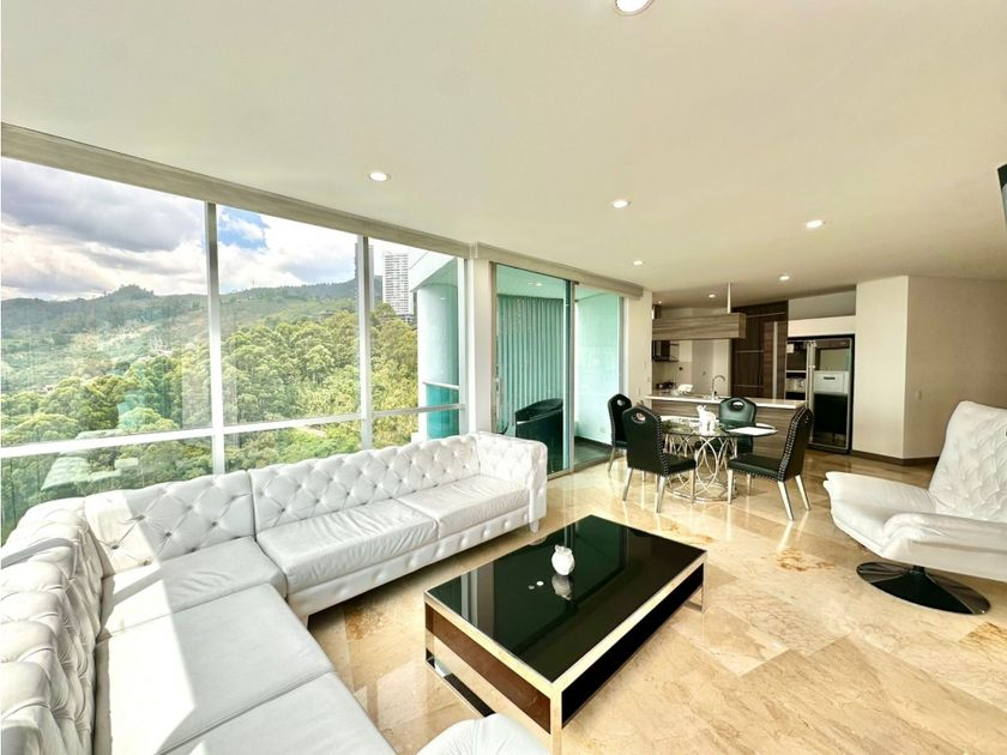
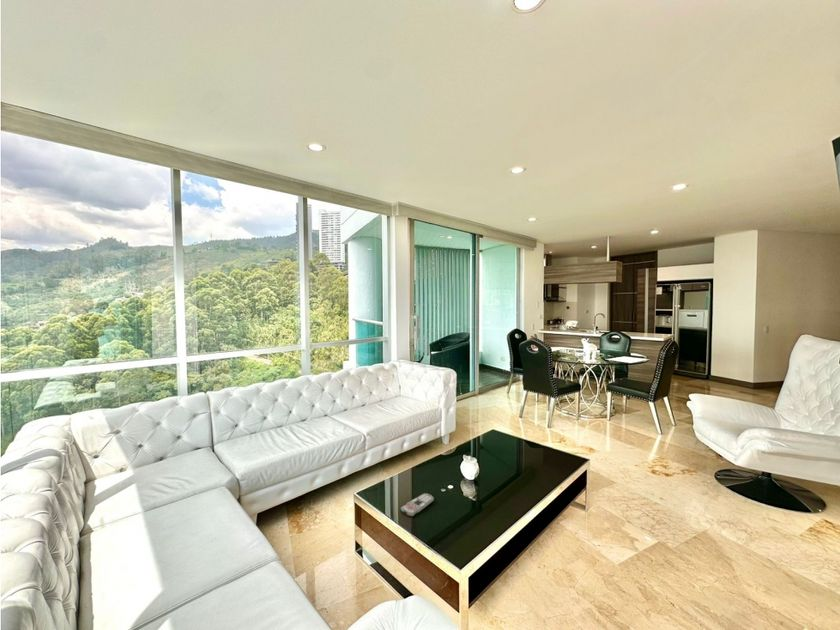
+ remote control [400,493,435,518]
